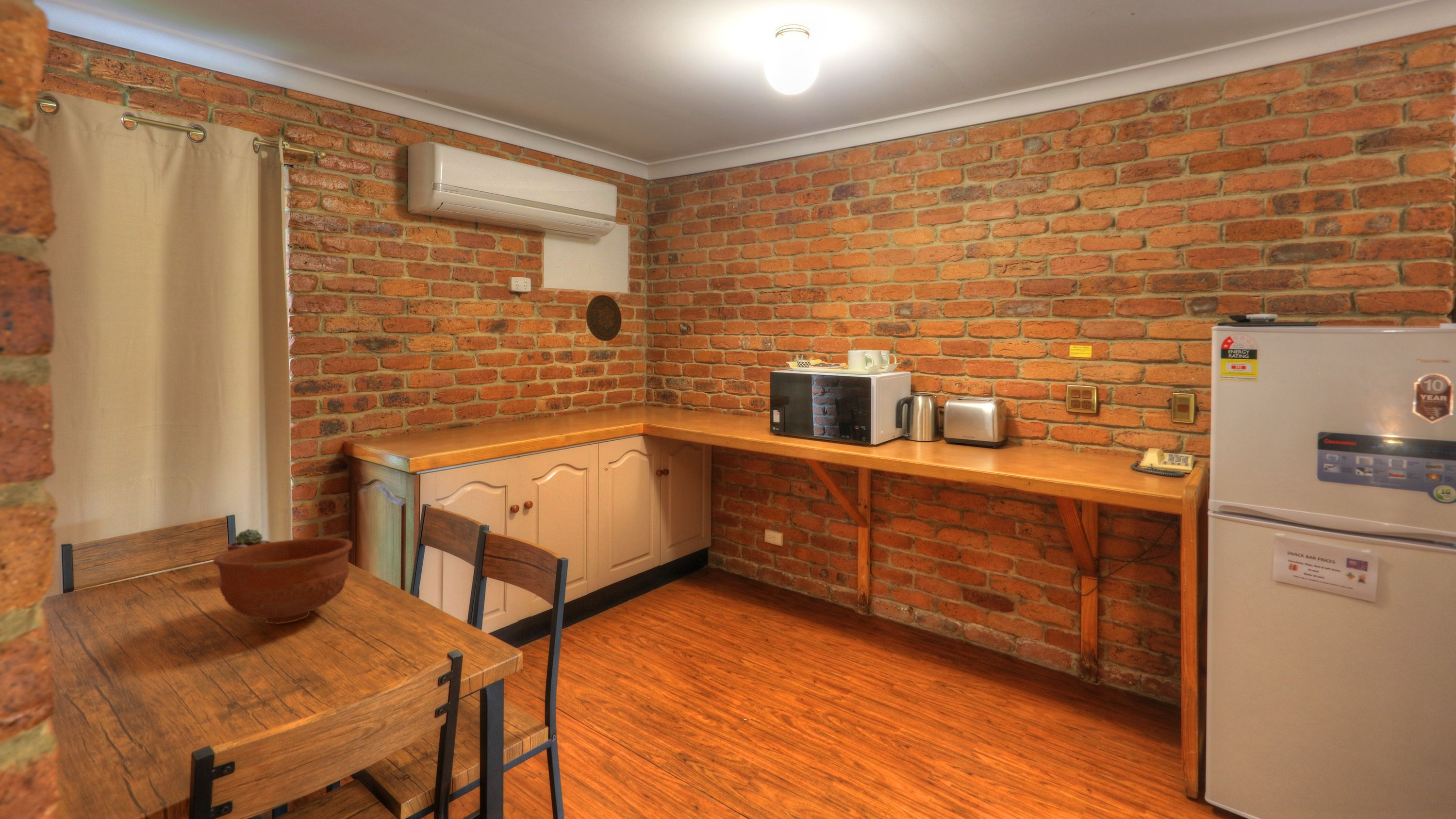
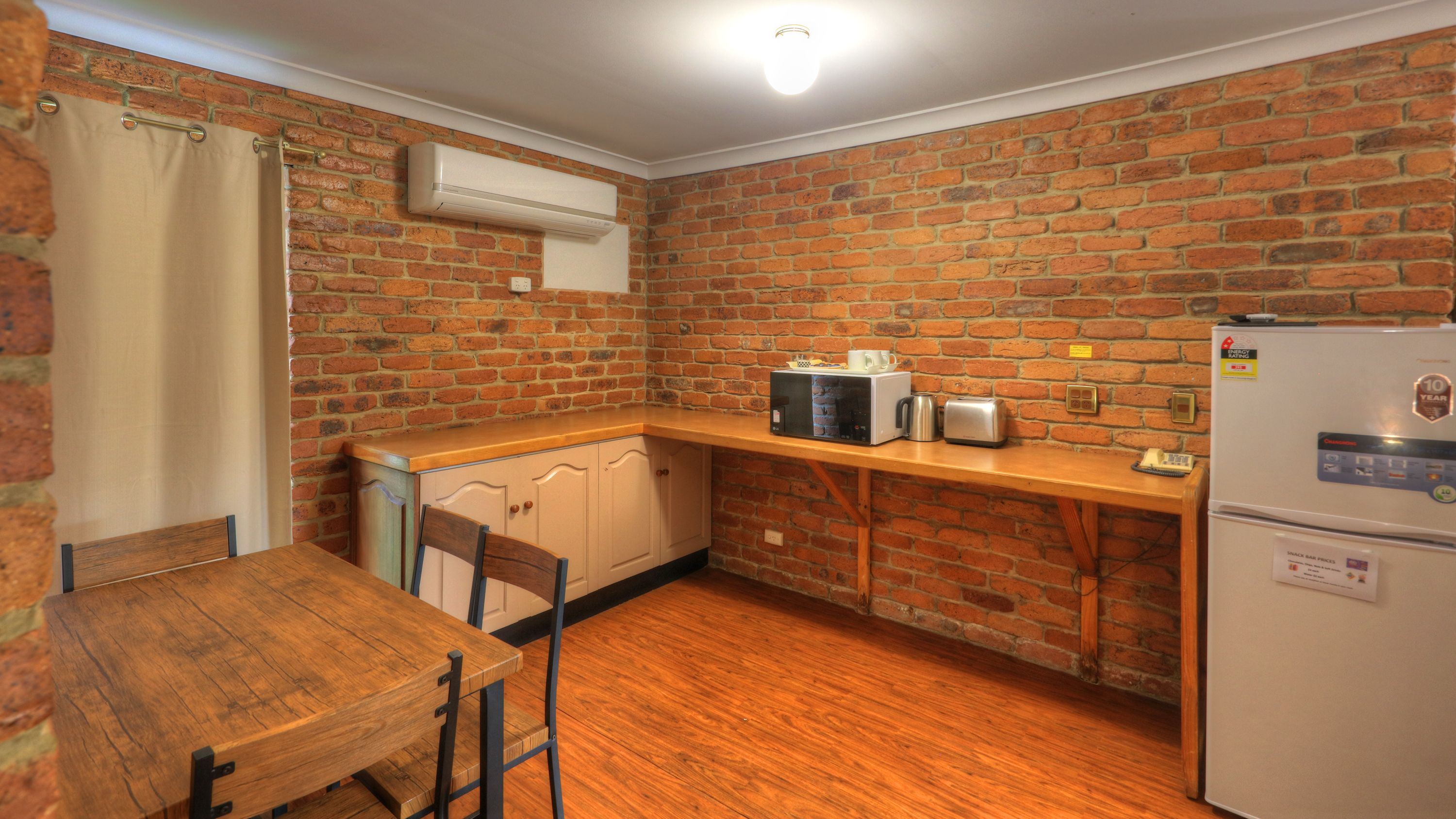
- bowl [213,537,353,624]
- decorative plate [586,294,622,342]
- potted succulent [227,528,272,552]
